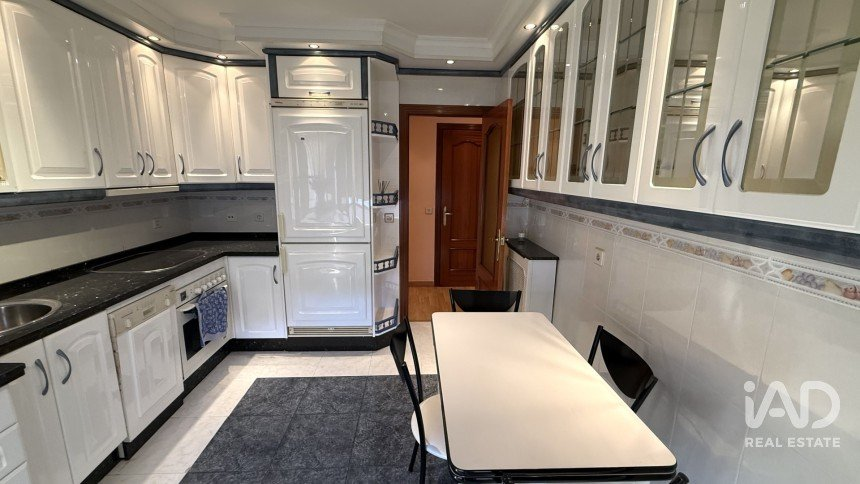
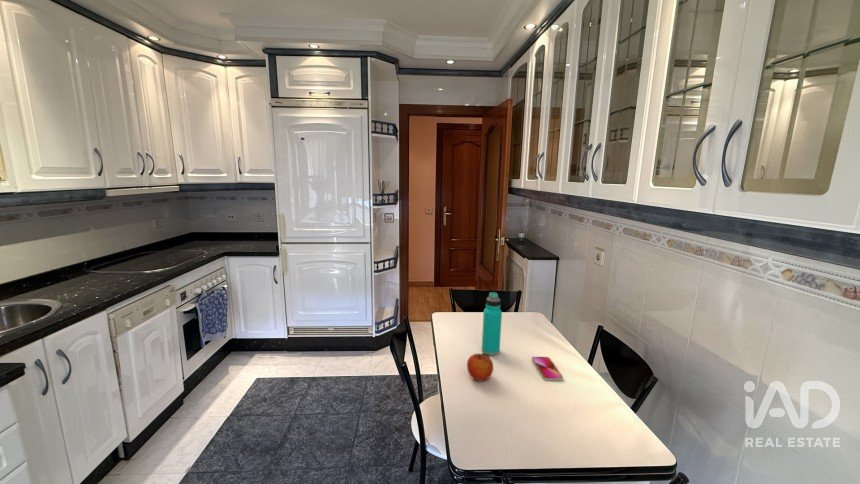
+ fruit [466,352,494,382]
+ smartphone [531,356,564,382]
+ water bottle [481,291,503,356]
